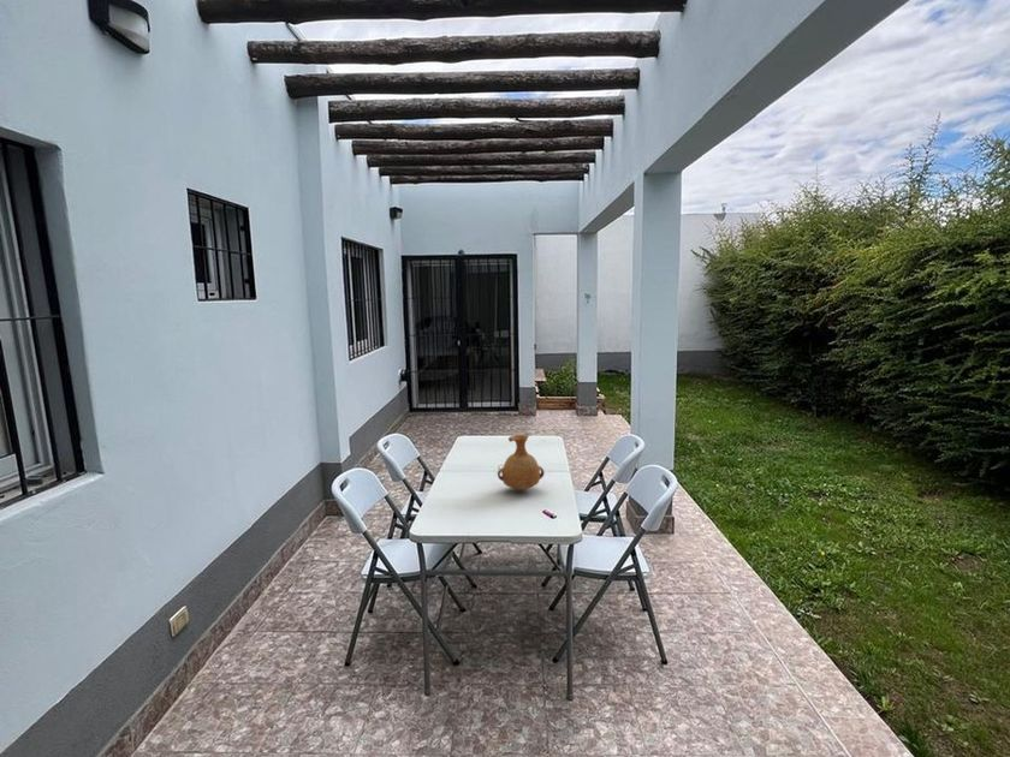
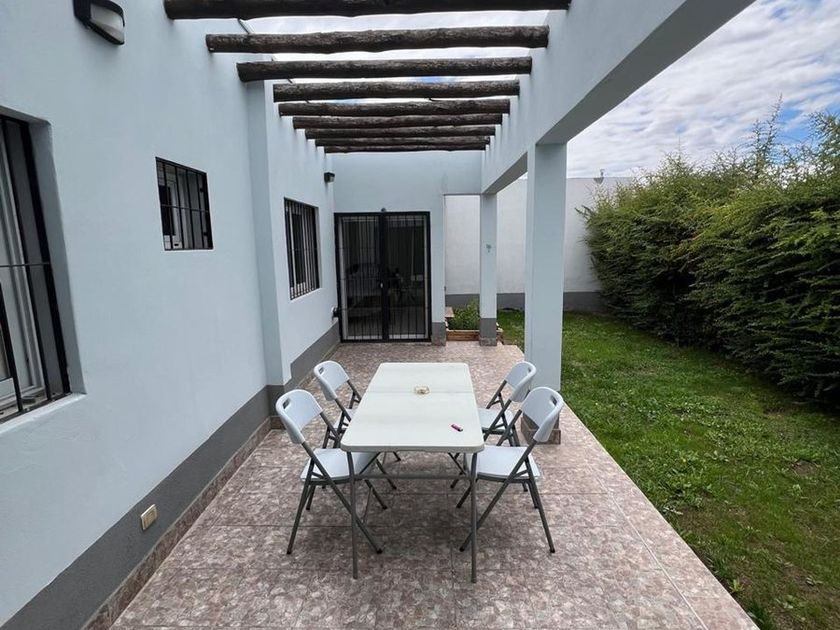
- vase [497,434,546,491]
